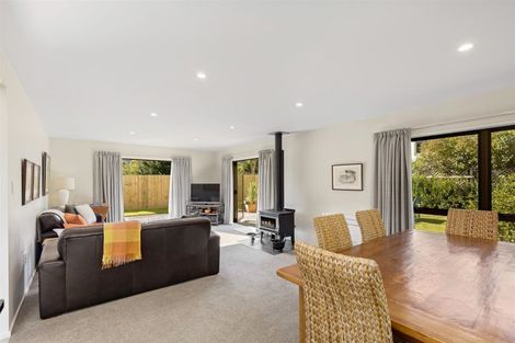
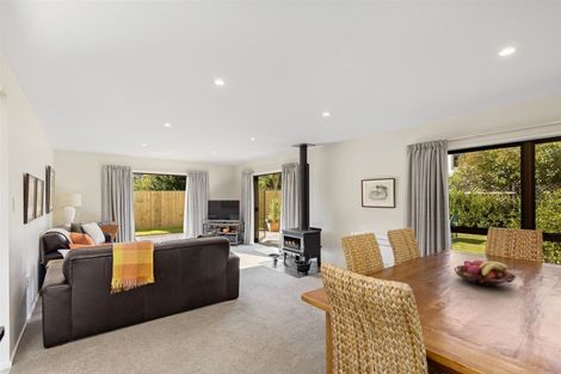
+ fruit basket [454,259,517,289]
